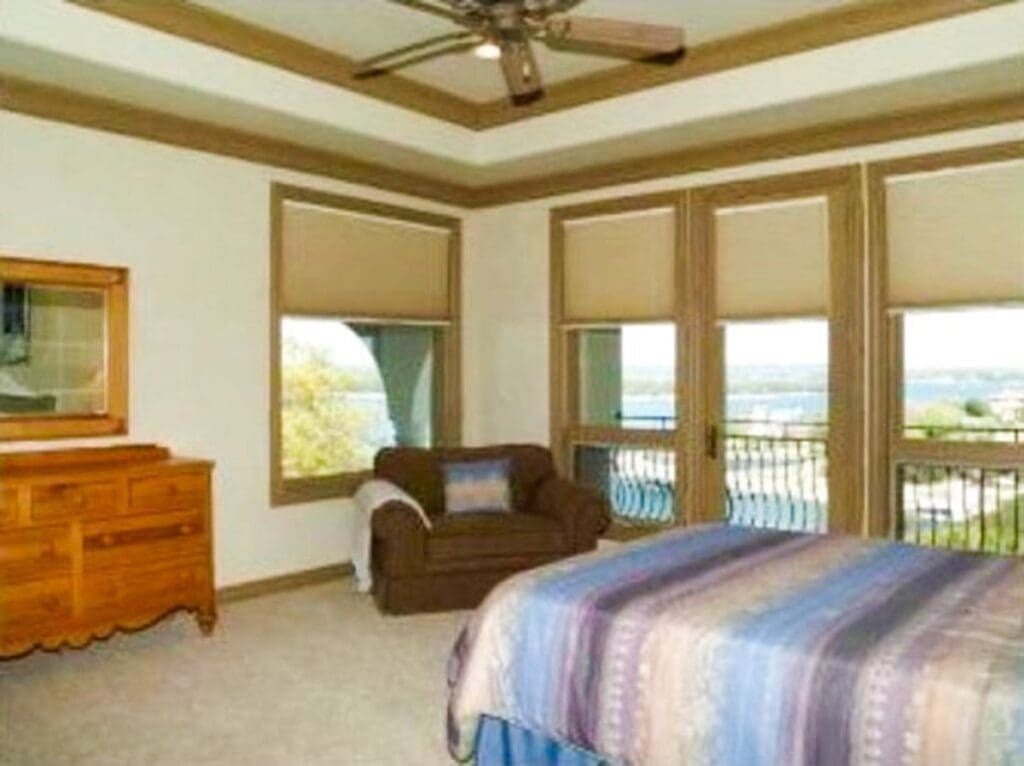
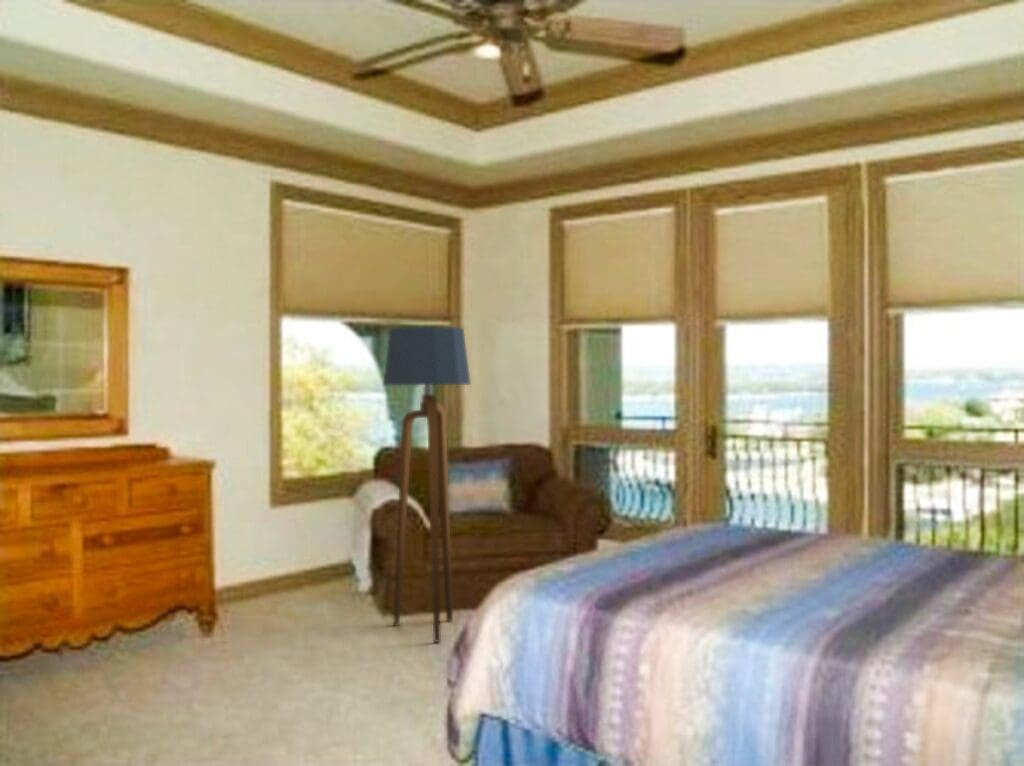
+ floor lamp [382,325,472,643]
